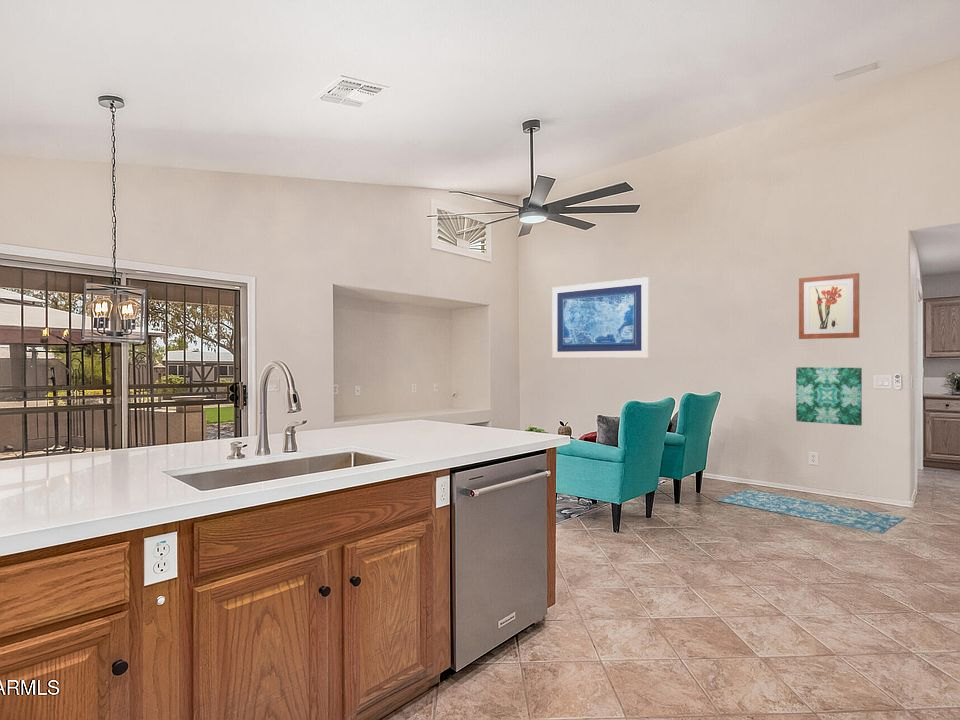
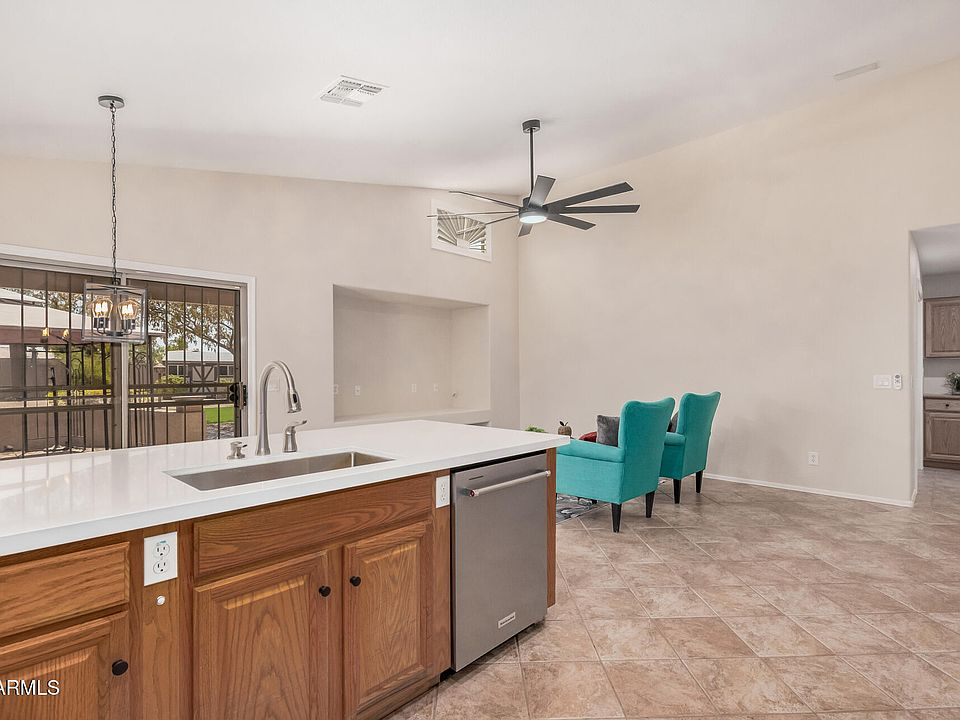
- wall art [798,272,860,340]
- rug [715,489,906,535]
- wall art [551,276,651,359]
- wall art [795,366,863,427]
